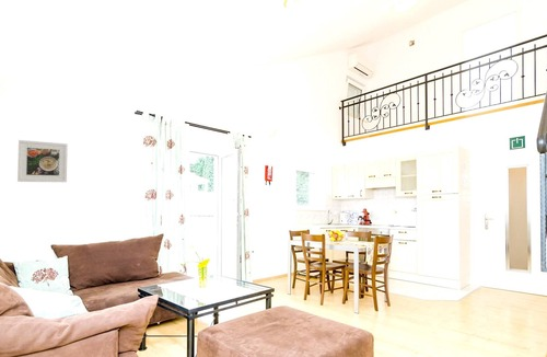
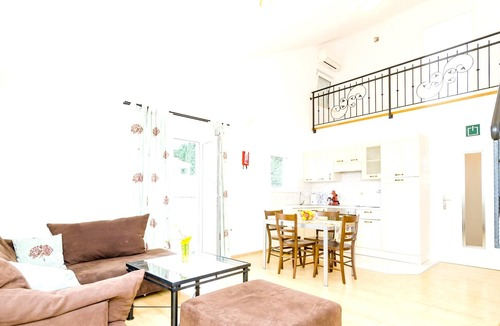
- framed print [16,139,69,183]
